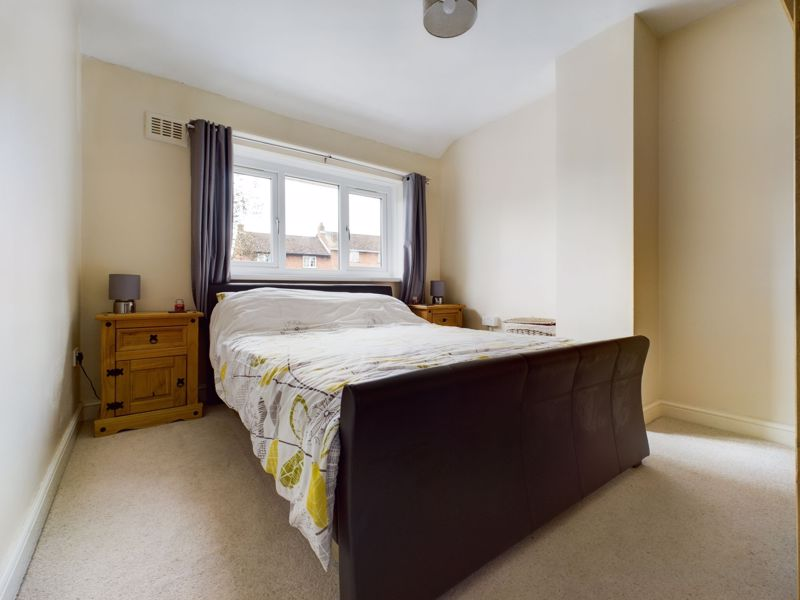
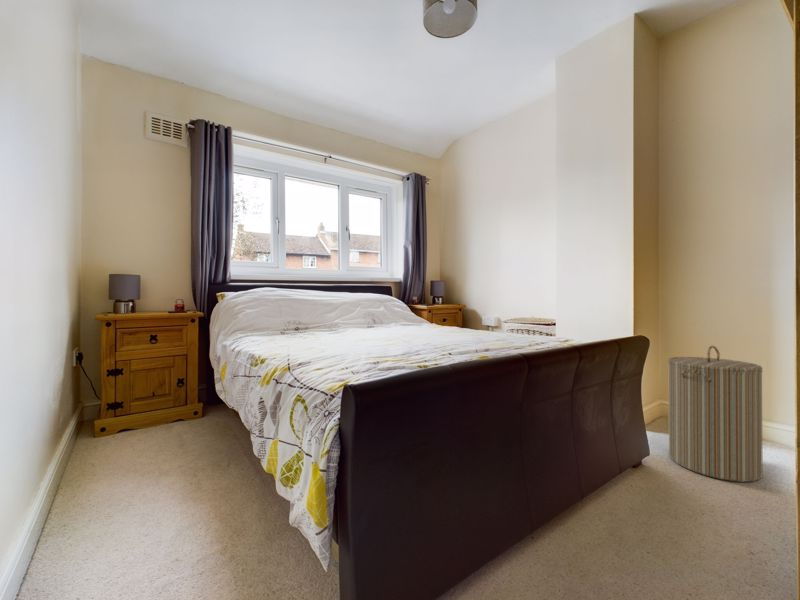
+ laundry hamper [667,345,764,483]
